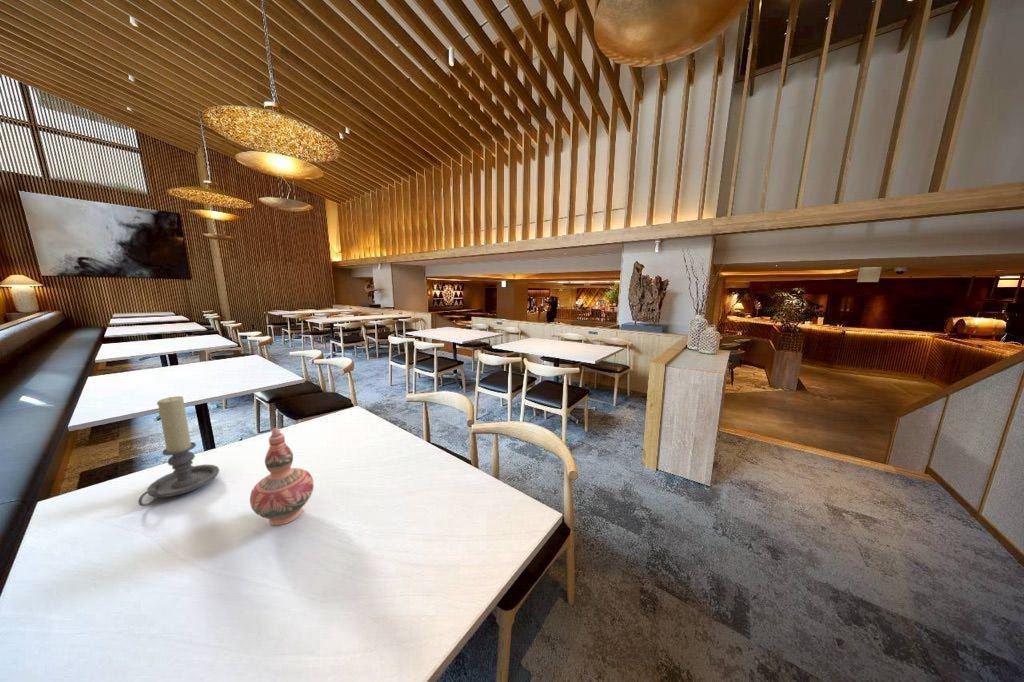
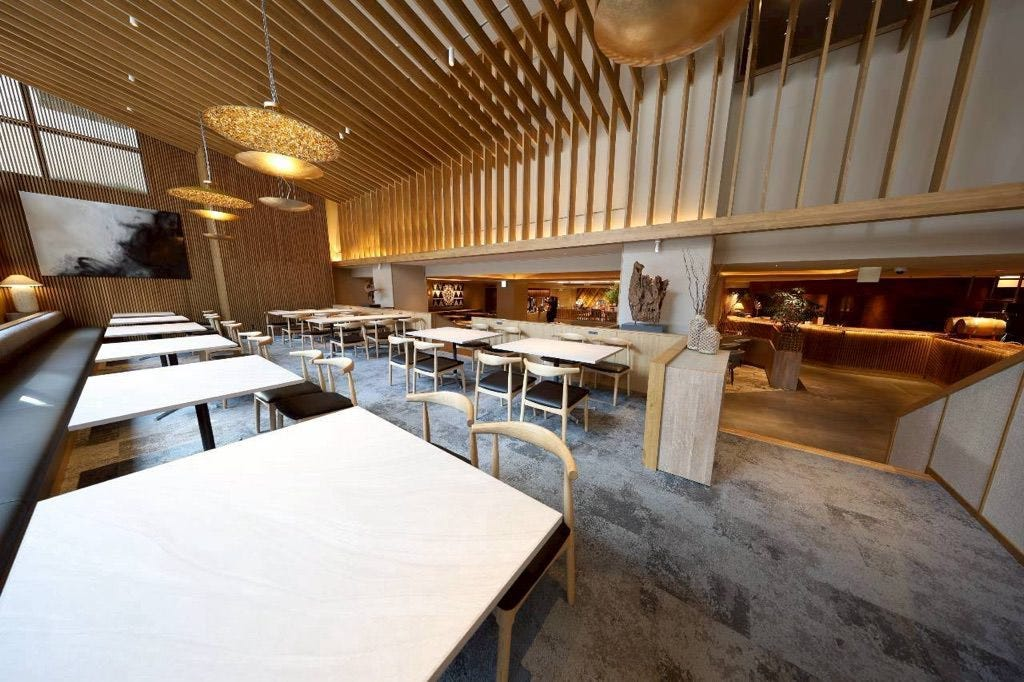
- candle holder [137,395,220,507]
- decorative vase [249,426,315,526]
